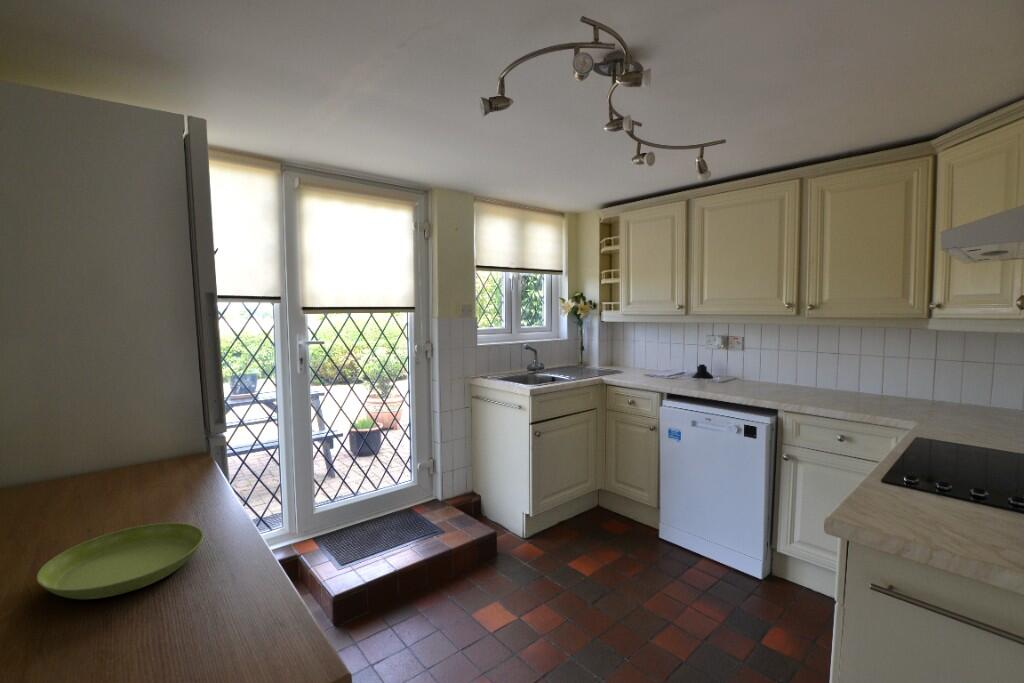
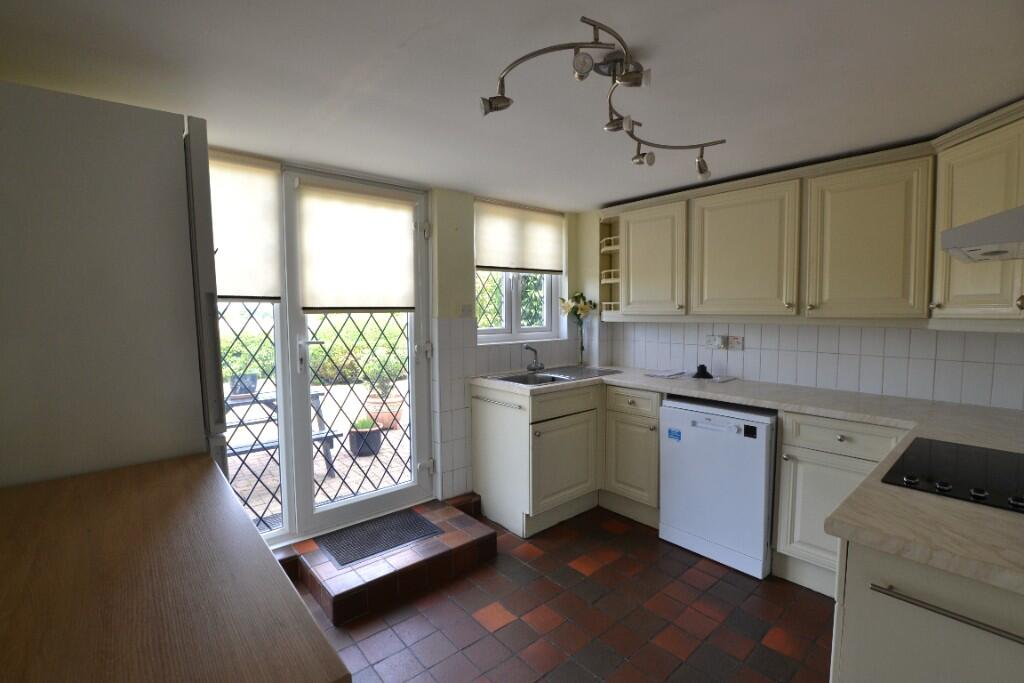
- saucer [36,522,204,600]
